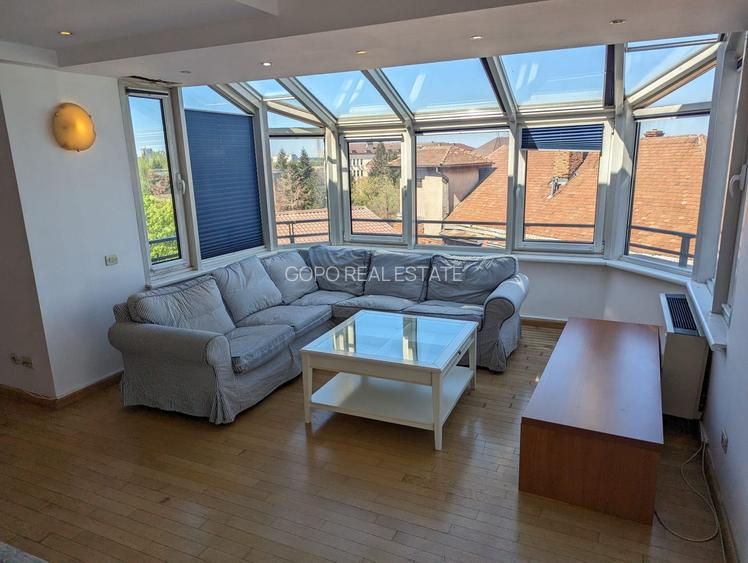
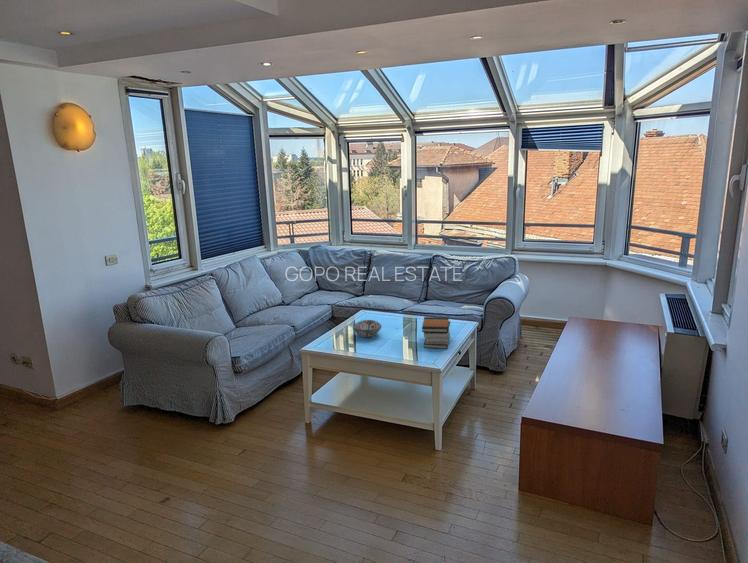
+ book stack [421,316,451,350]
+ decorative bowl [352,319,382,339]
